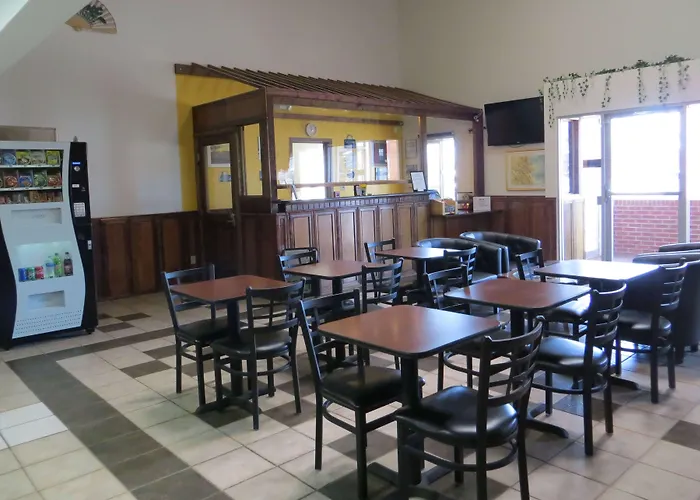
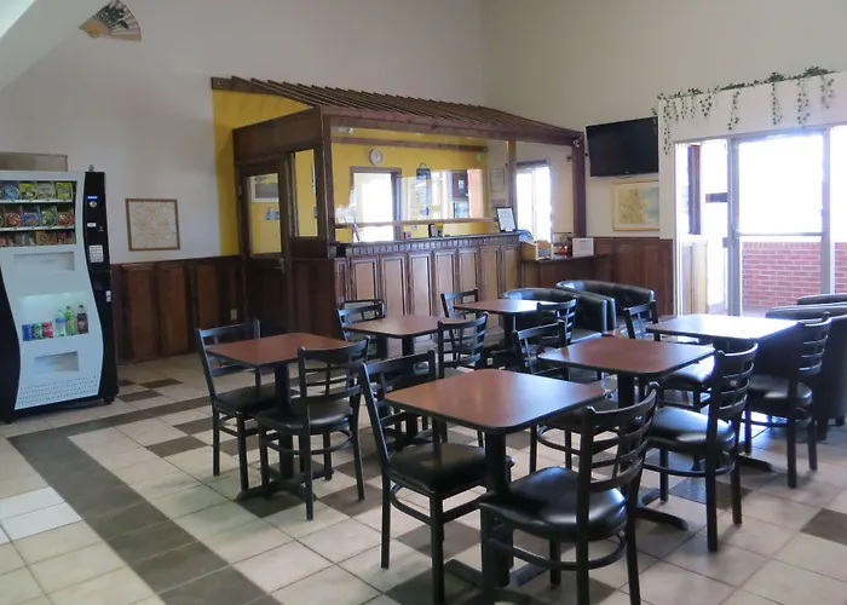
+ wall art [123,197,182,253]
